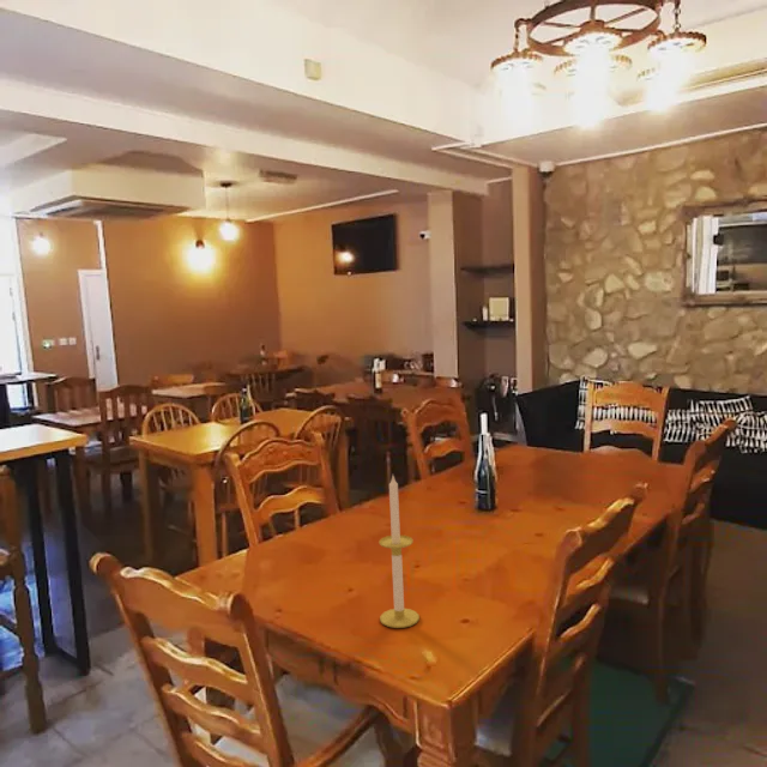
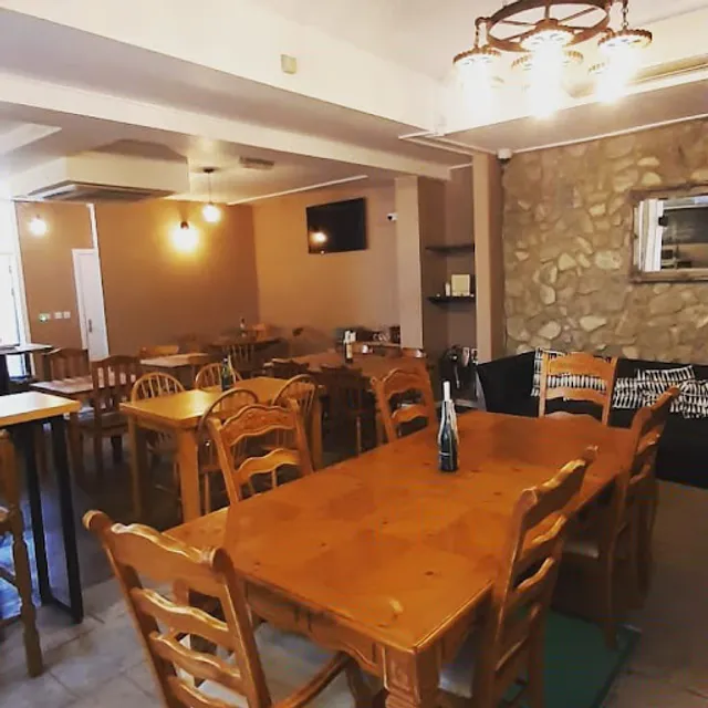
- candle [378,475,421,629]
